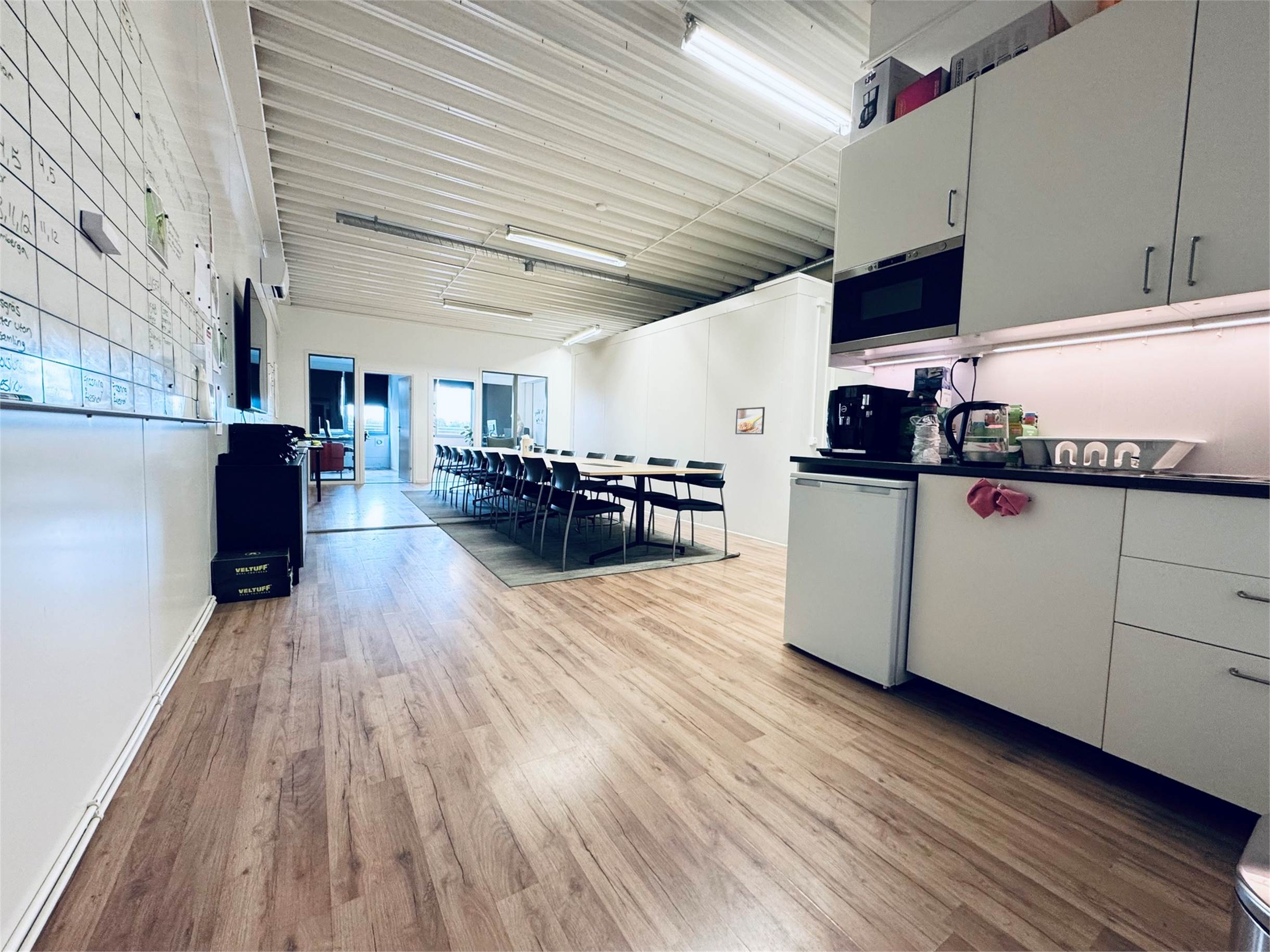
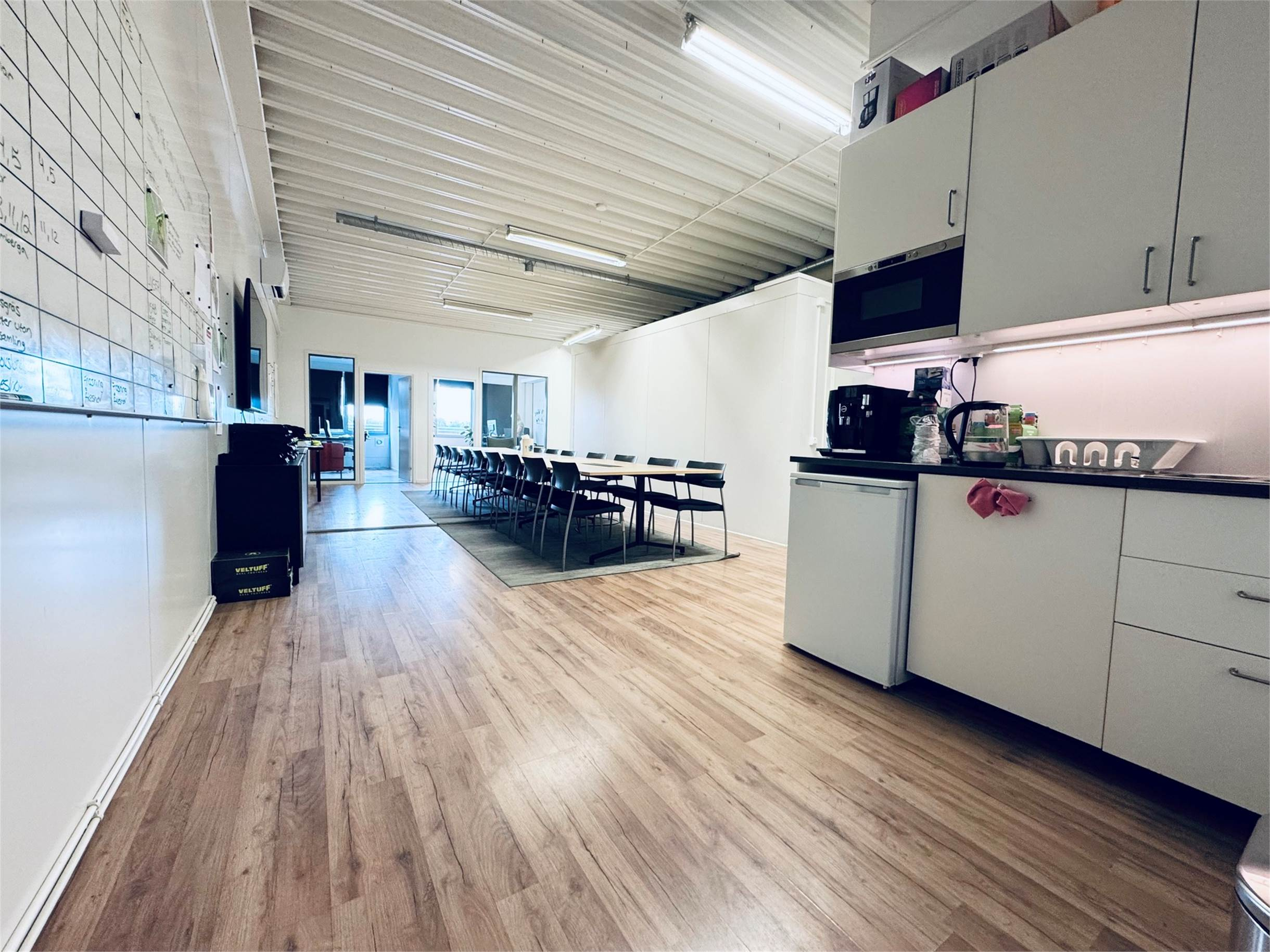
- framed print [735,406,765,435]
